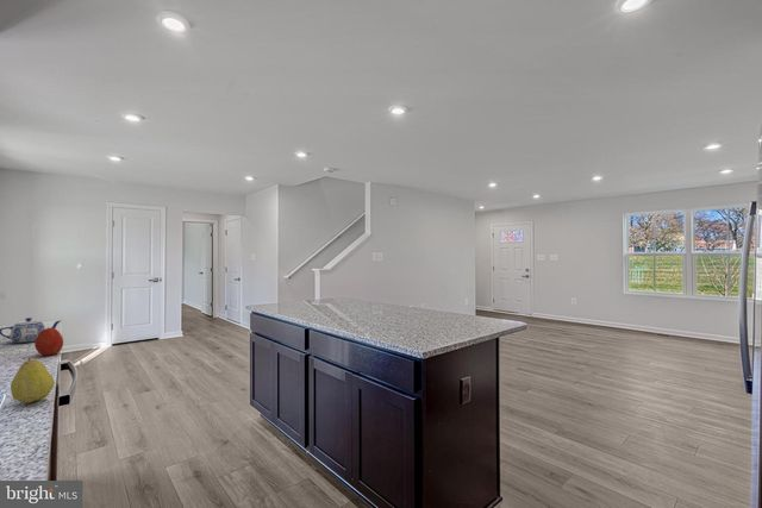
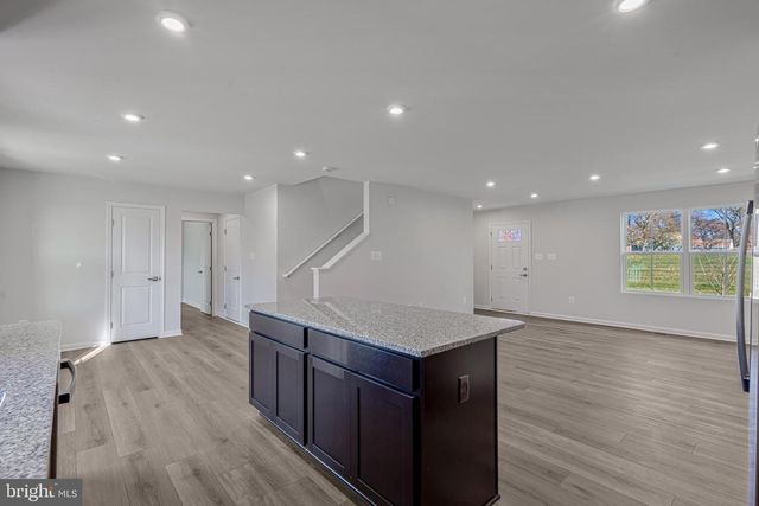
- teapot [0,316,61,344]
- fruit [10,357,56,404]
- apple [33,327,64,357]
